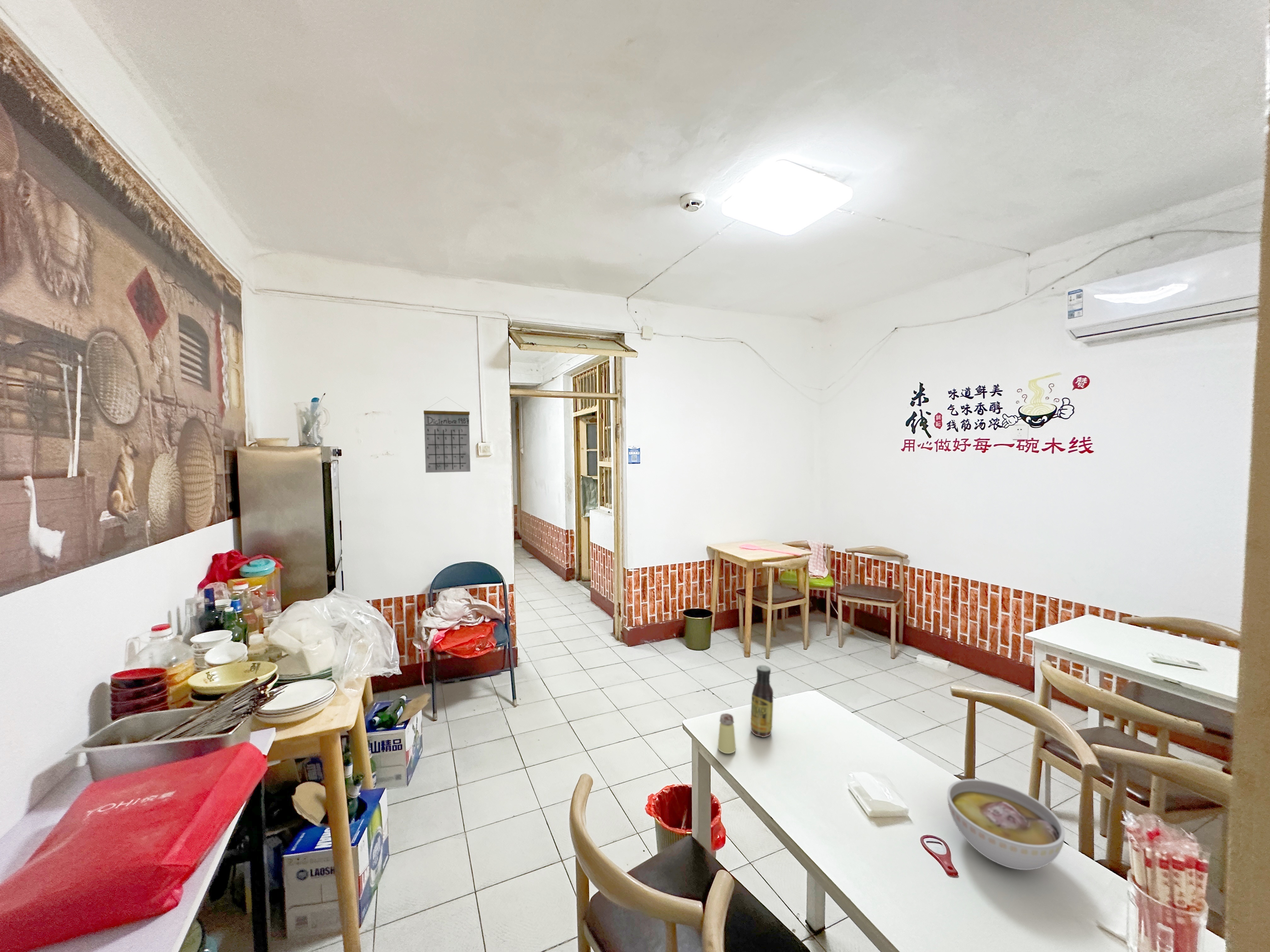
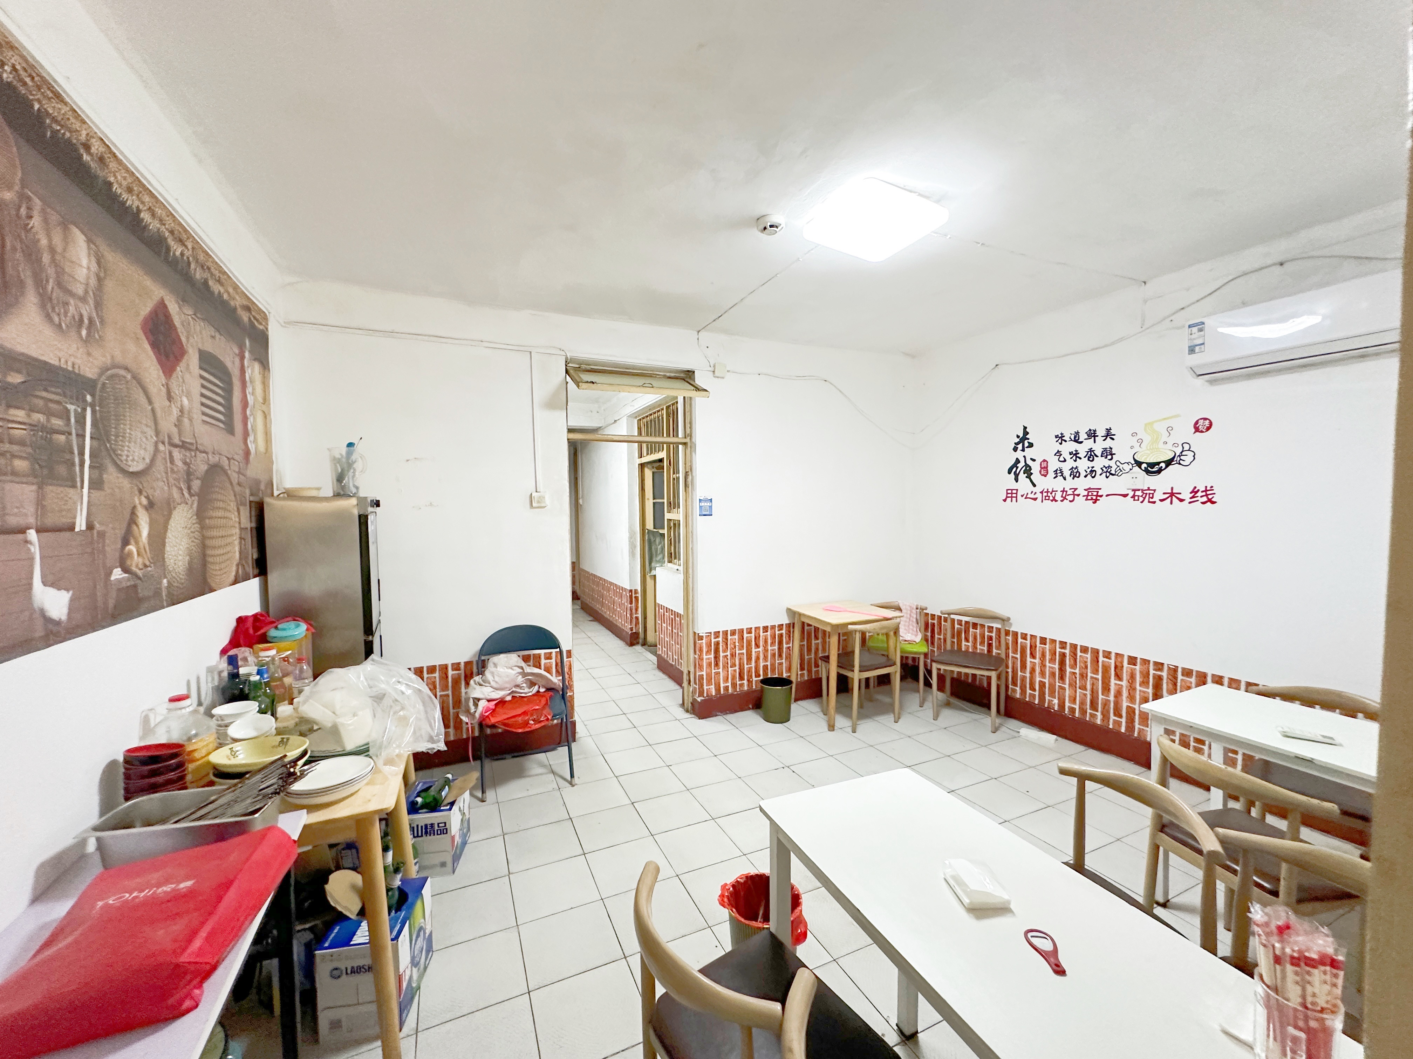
- saltshaker [718,713,736,754]
- bowl [947,779,1065,870]
- calendar [423,396,471,473]
- sauce bottle [750,665,774,738]
